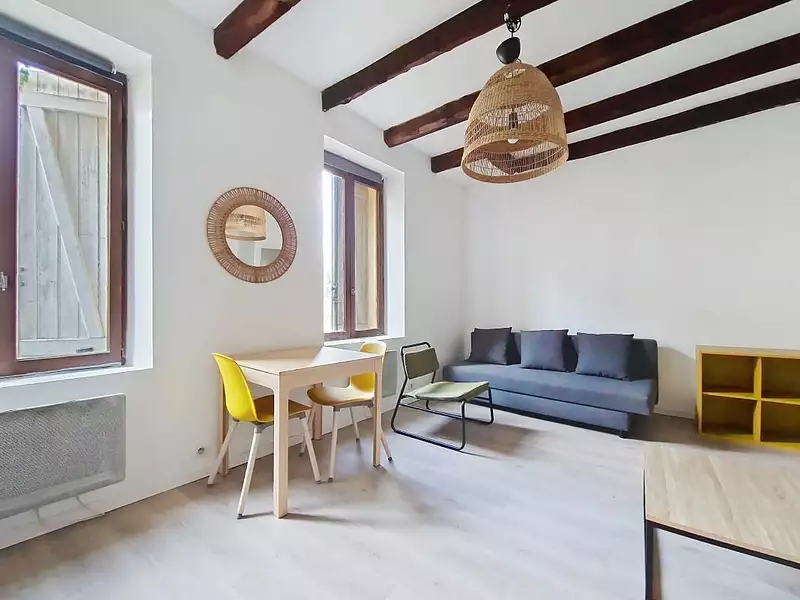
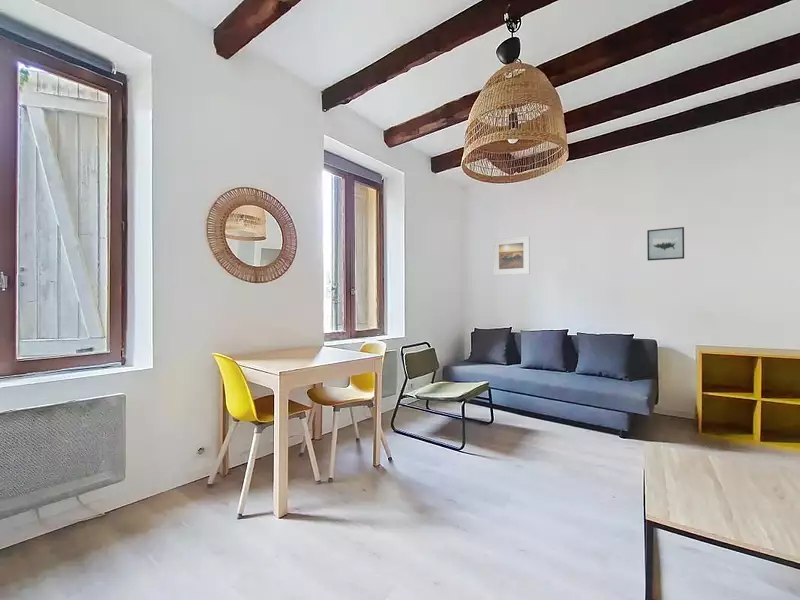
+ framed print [492,235,531,276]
+ wall art [646,226,685,262]
